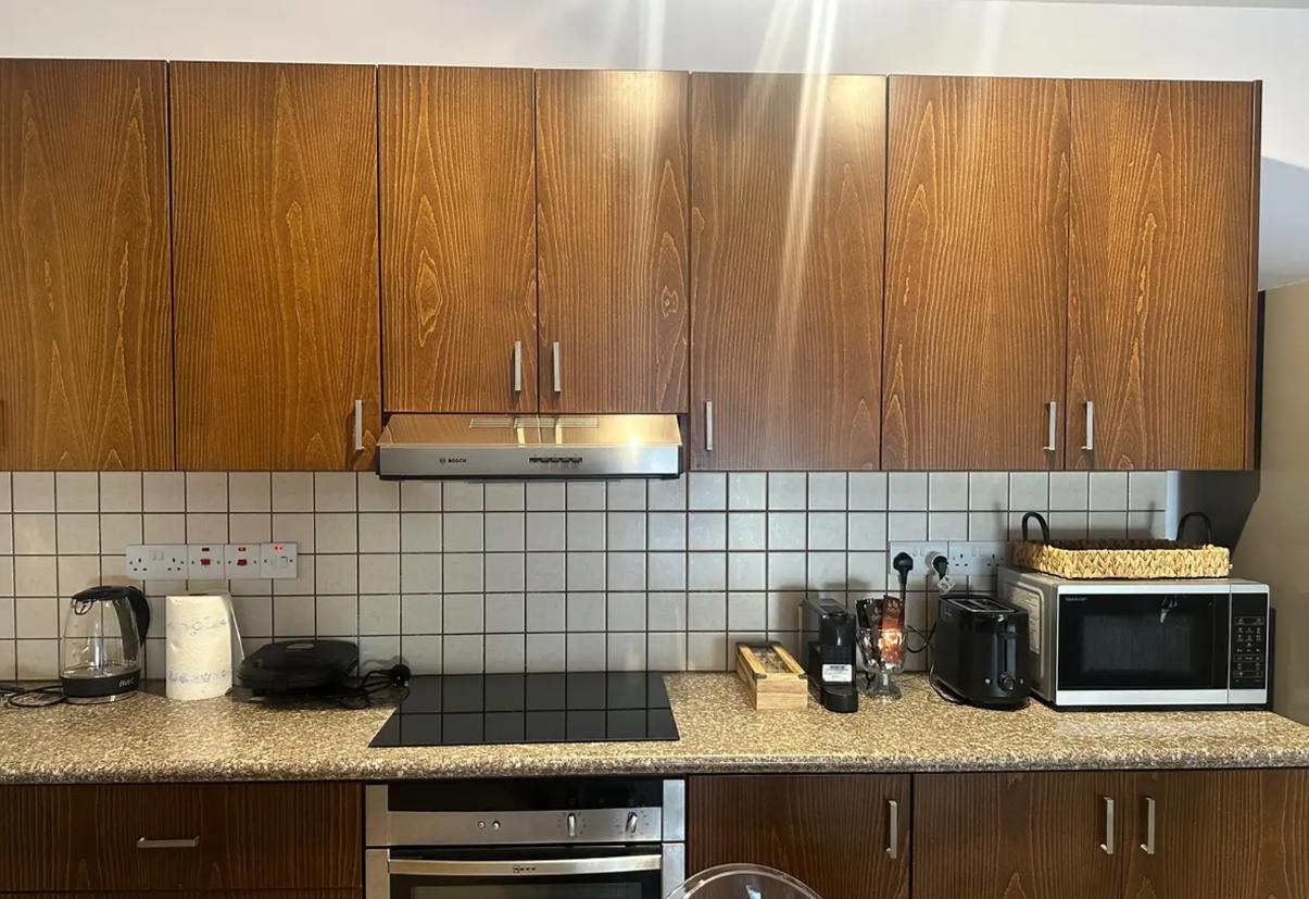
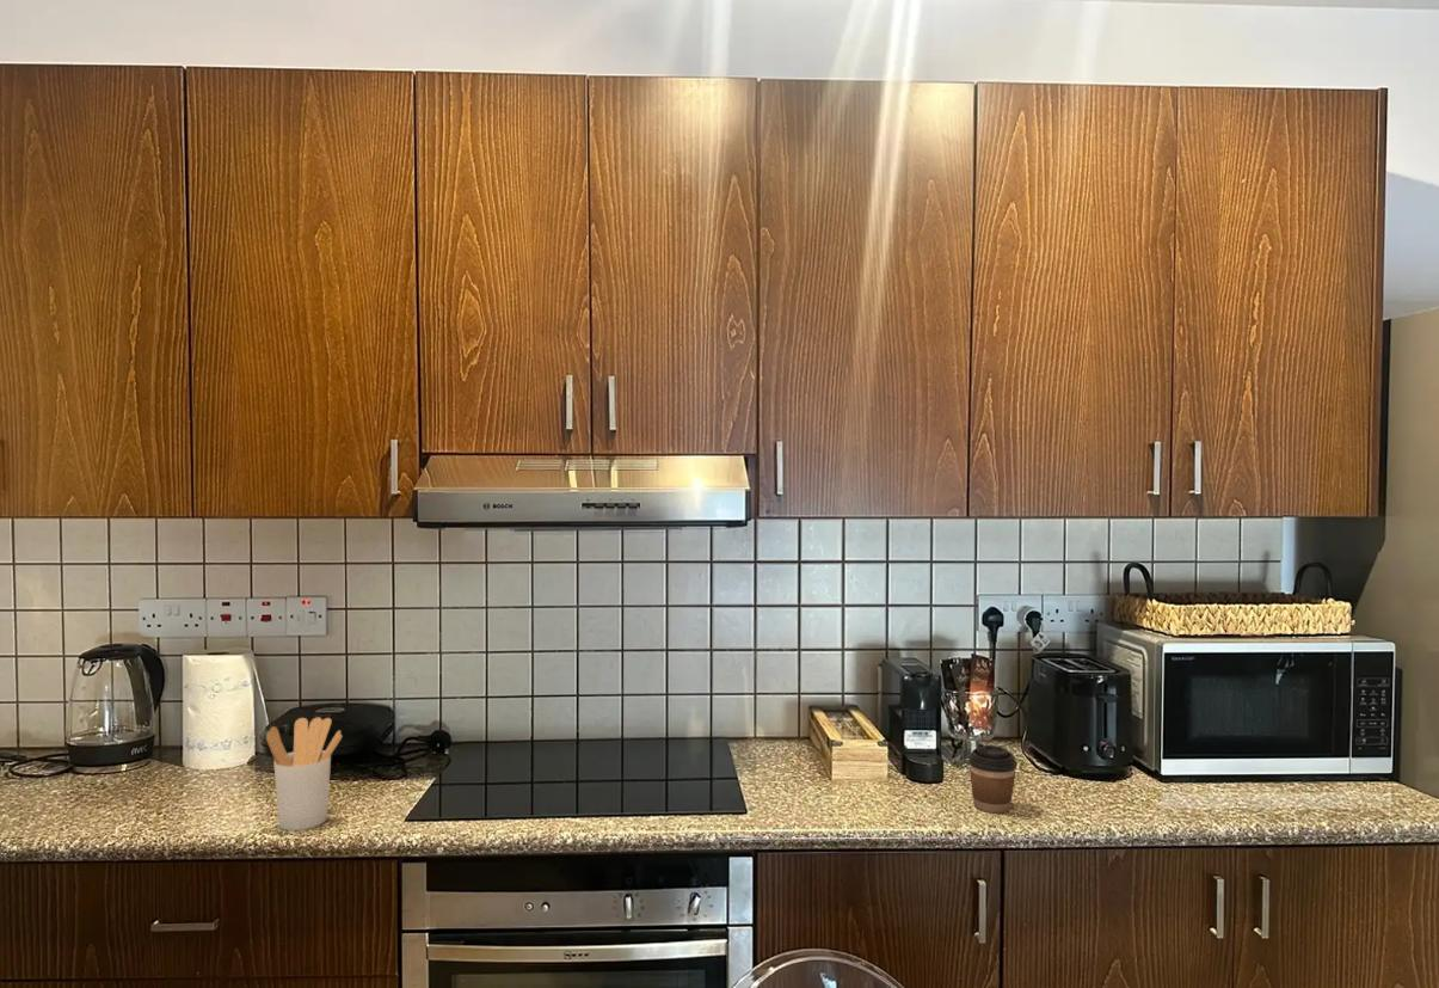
+ utensil holder [265,716,343,831]
+ coffee cup [967,742,1019,815]
